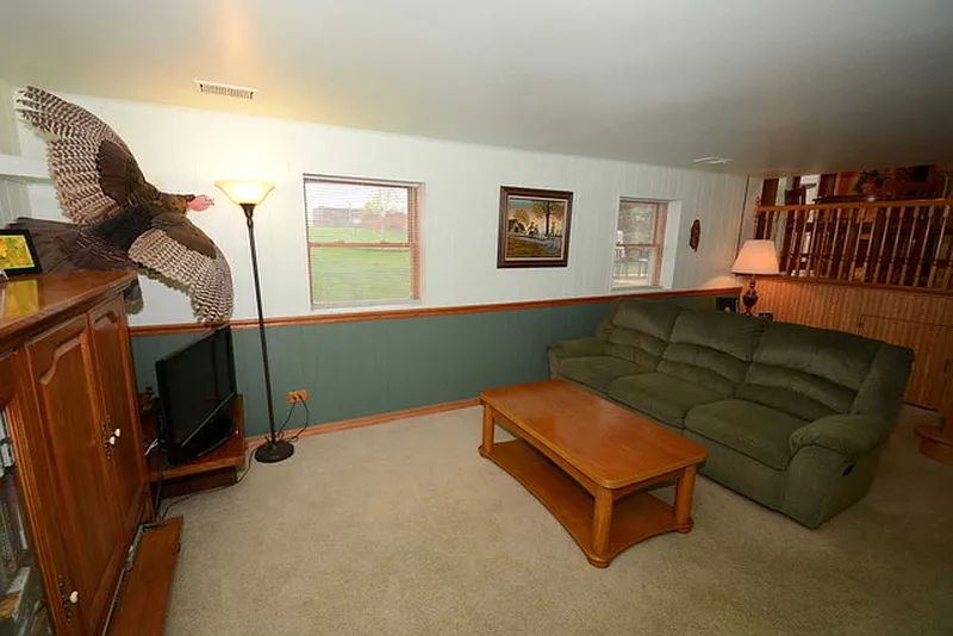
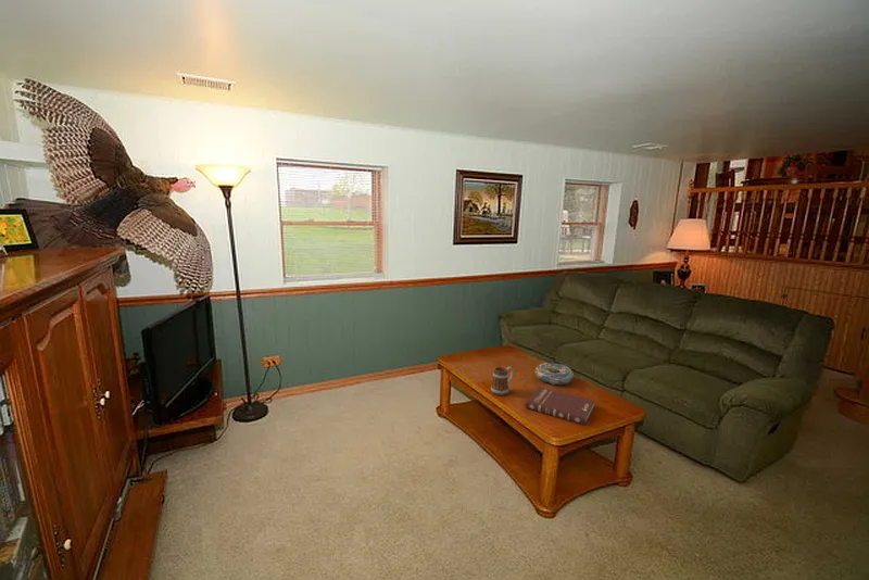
+ decorative bowl [534,362,575,386]
+ book [525,386,596,426]
+ mug [490,366,515,396]
